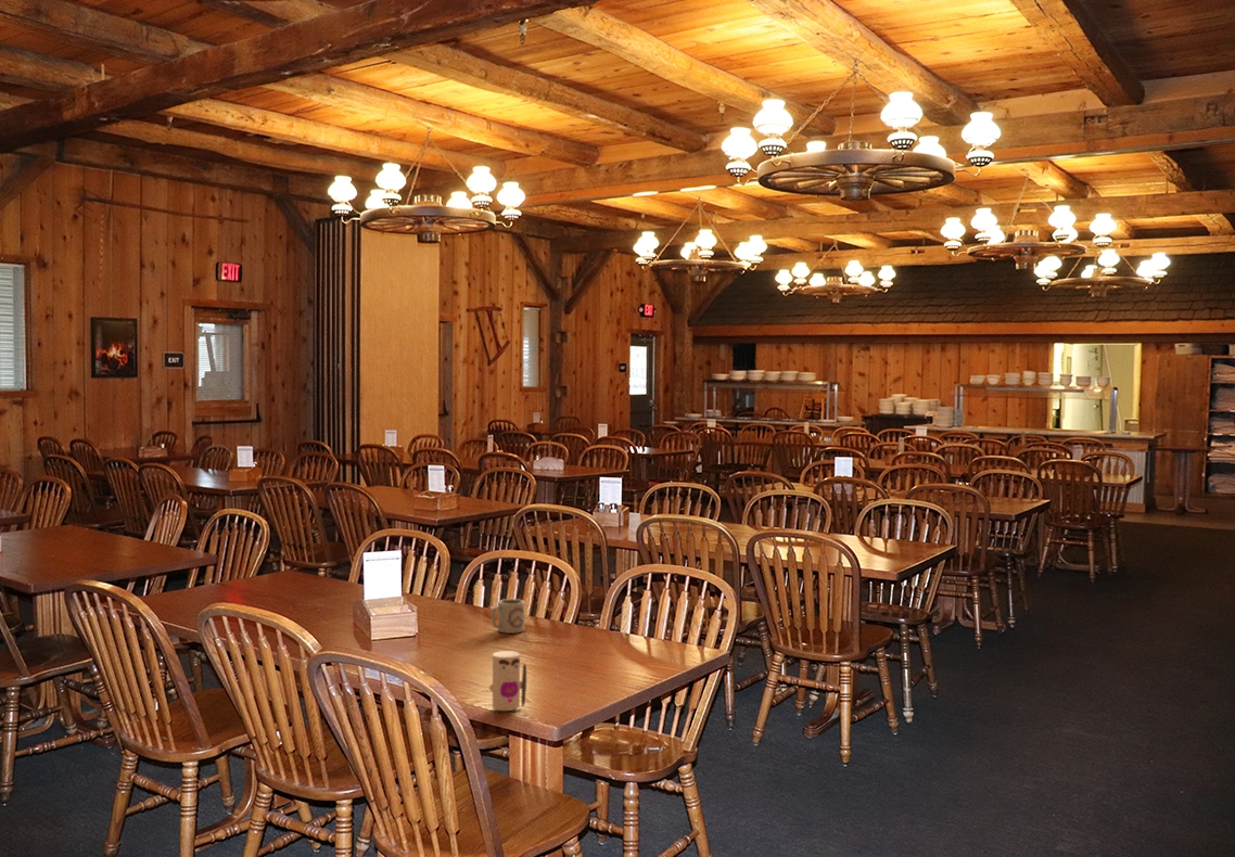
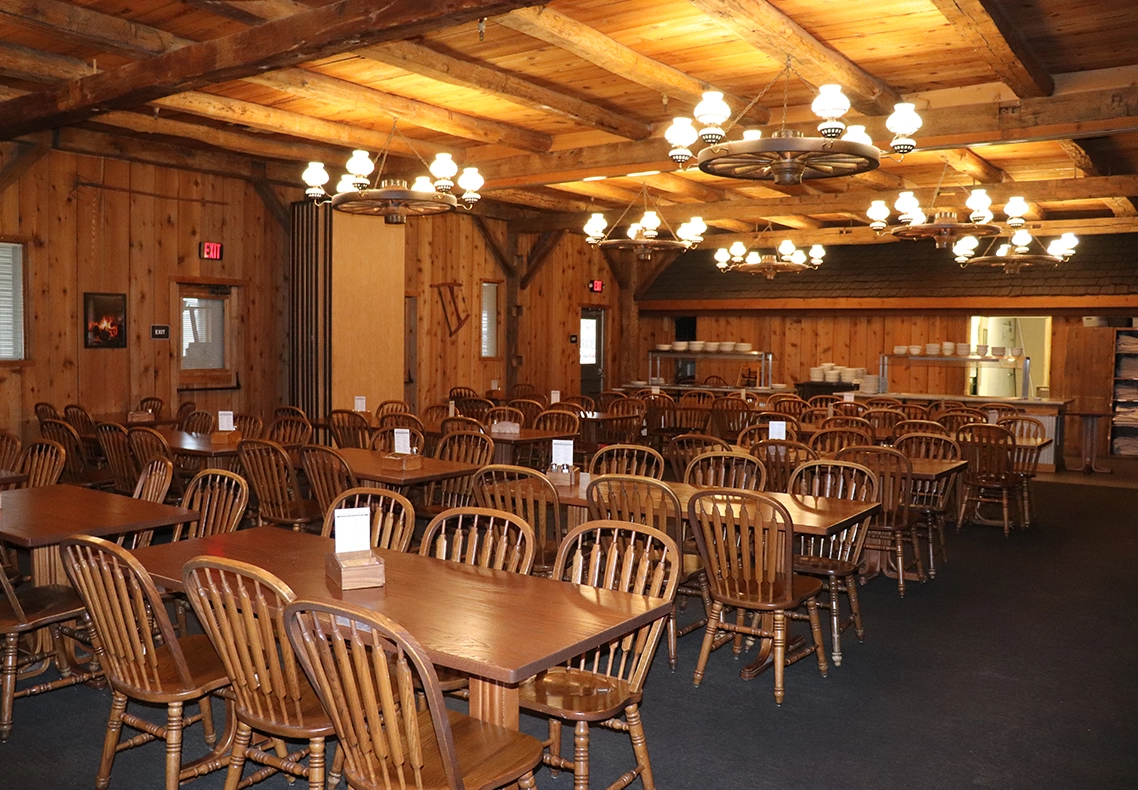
- cup [489,598,526,635]
- toy [488,650,527,712]
